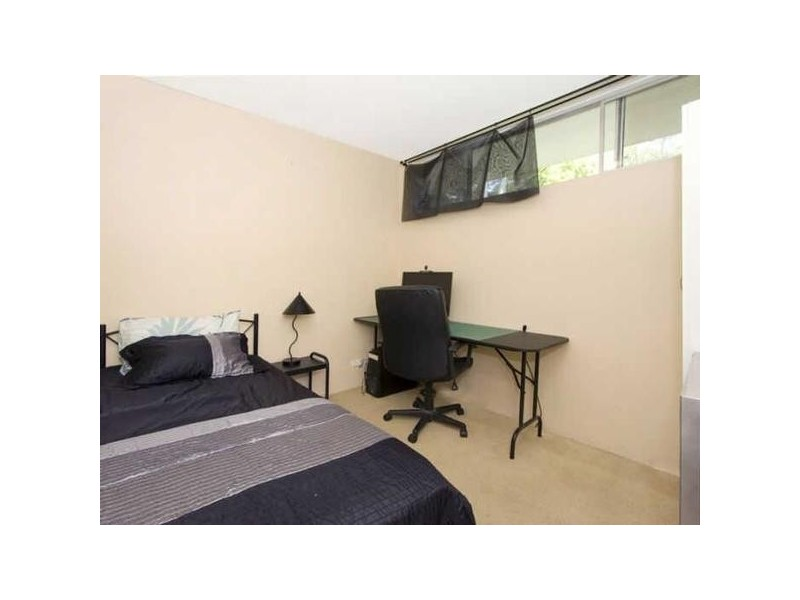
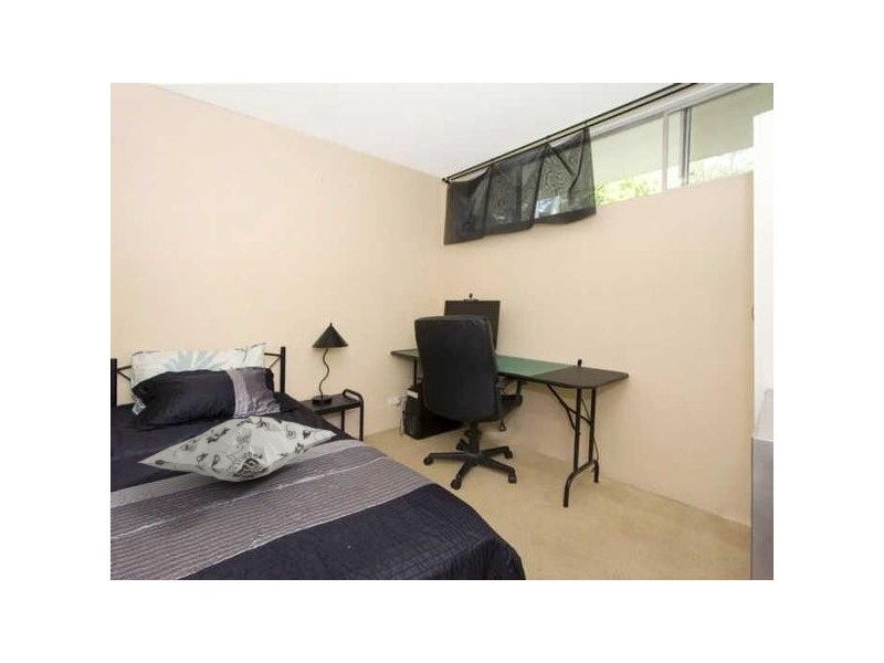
+ decorative pillow [136,414,337,483]
